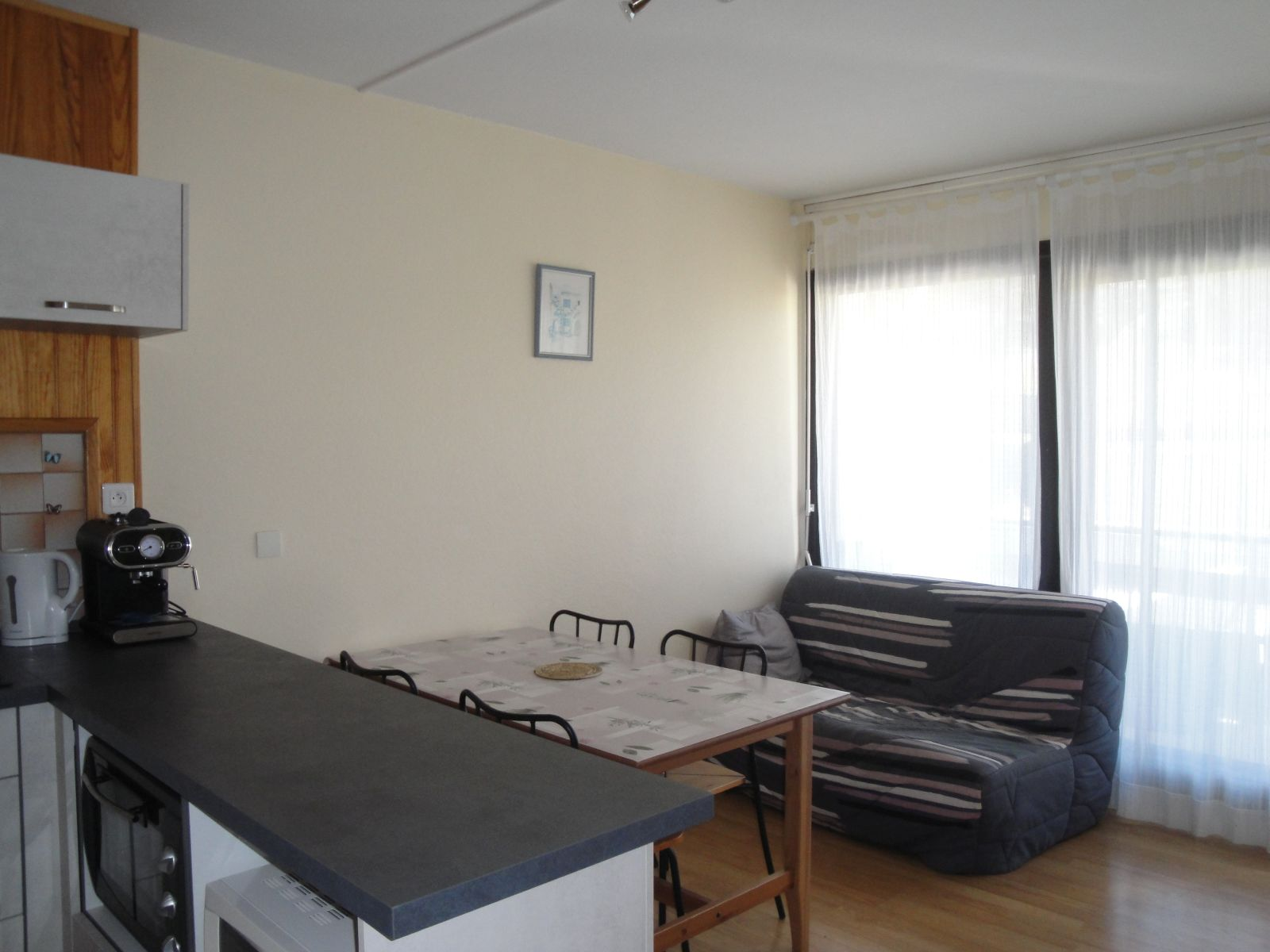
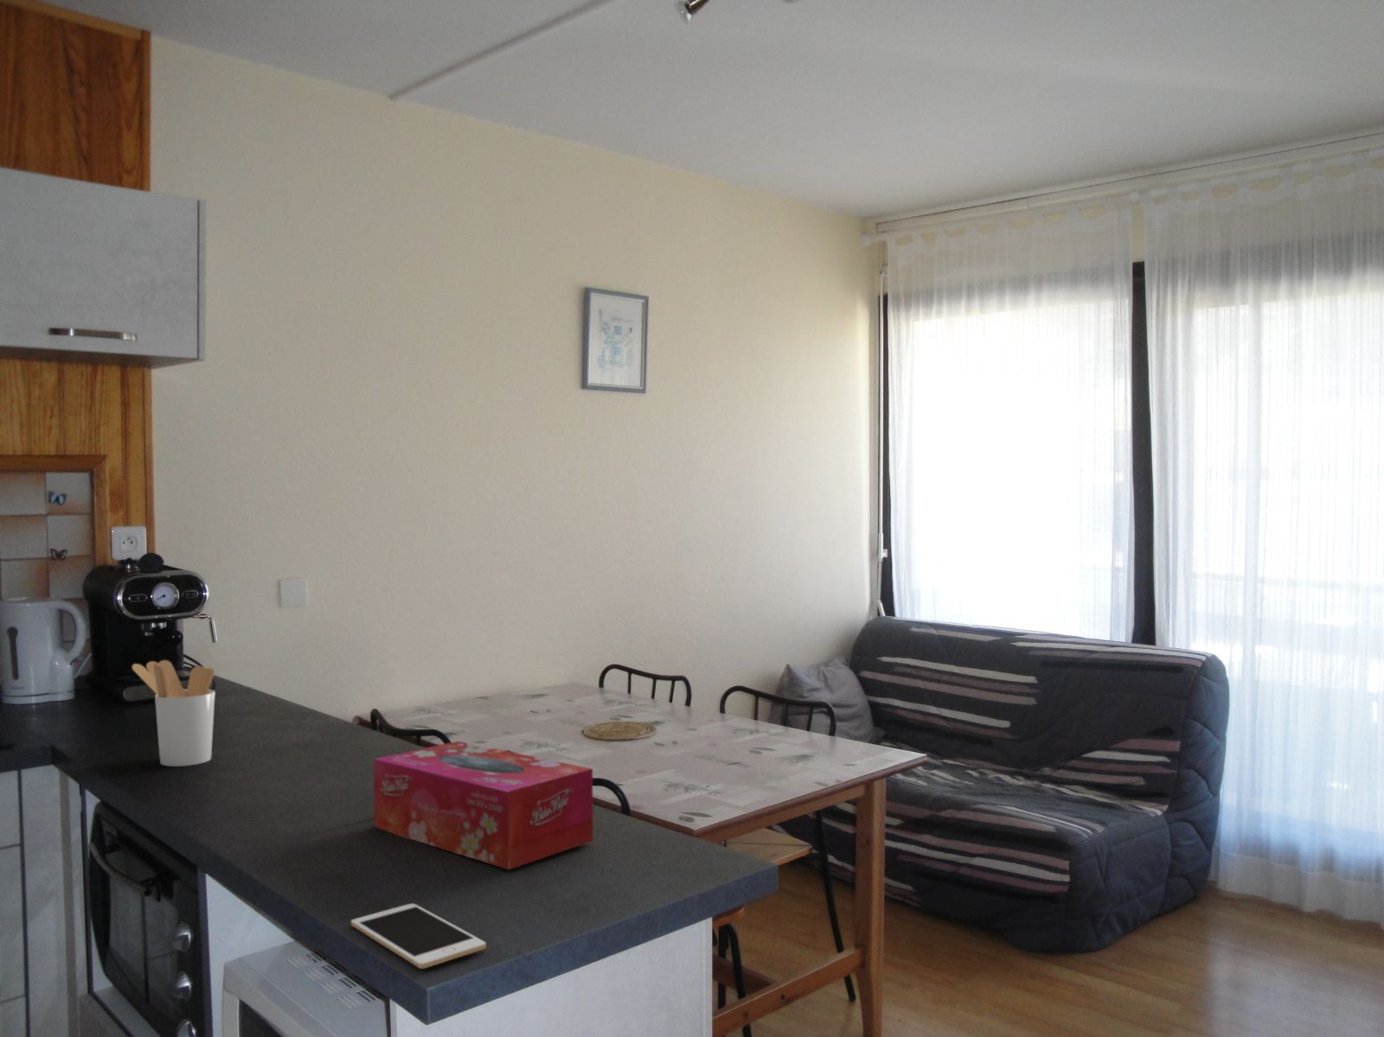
+ tissue box [373,741,594,870]
+ cell phone [350,903,487,969]
+ utensil holder [132,659,216,767]
